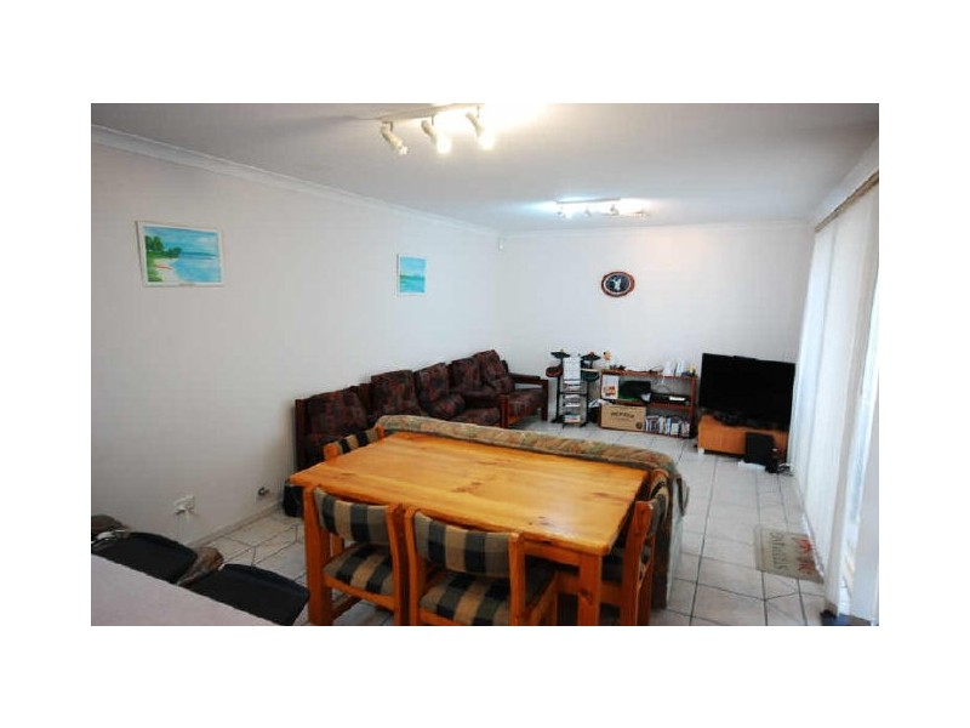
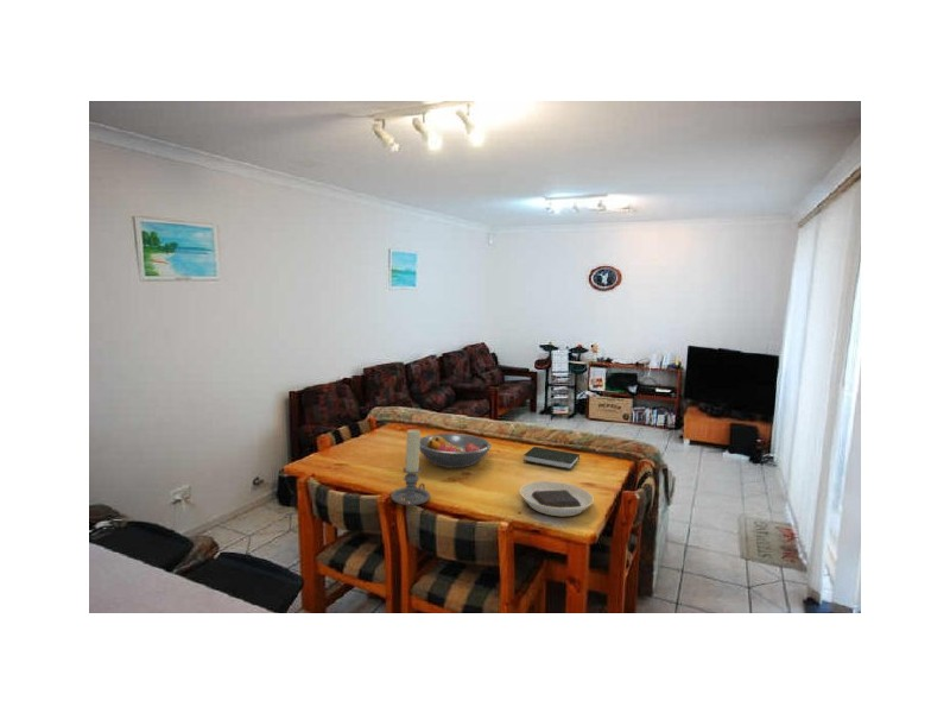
+ candle holder [390,428,431,506]
+ book [522,446,581,471]
+ plate [518,480,595,517]
+ fruit bowl [419,433,493,469]
